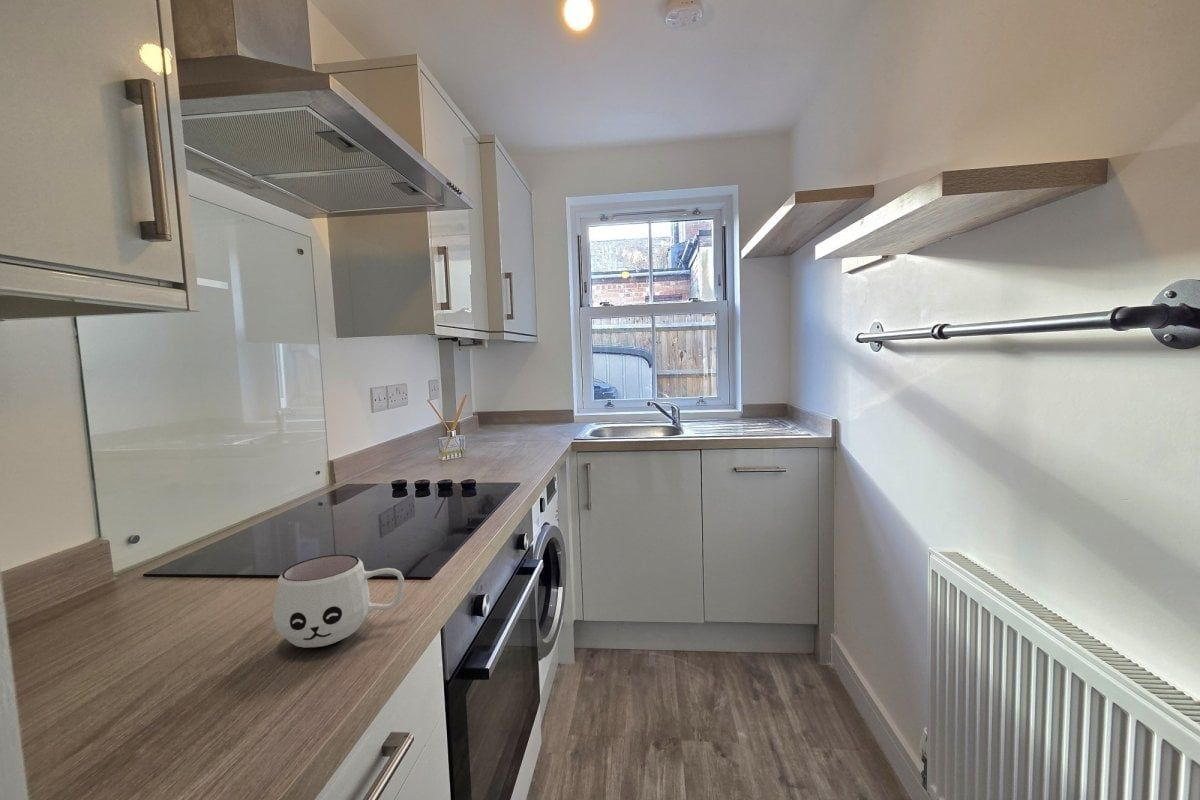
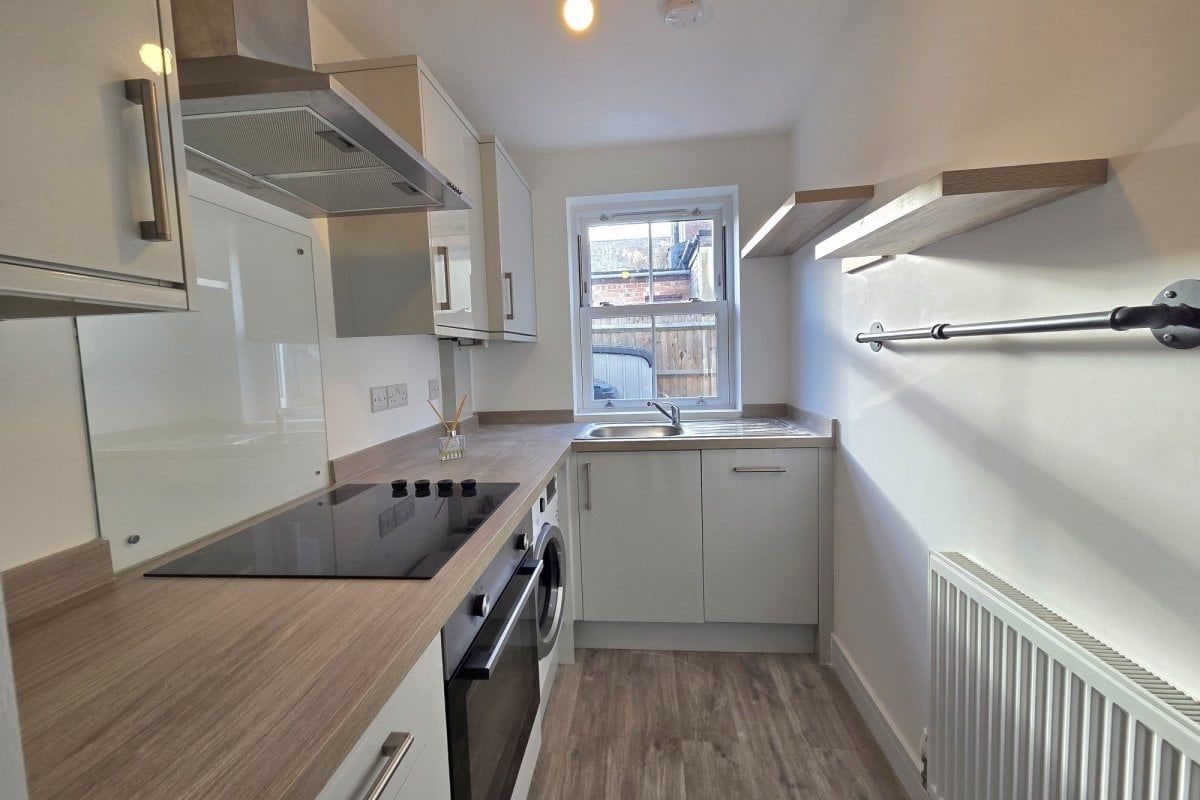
- mug [272,553,405,648]
